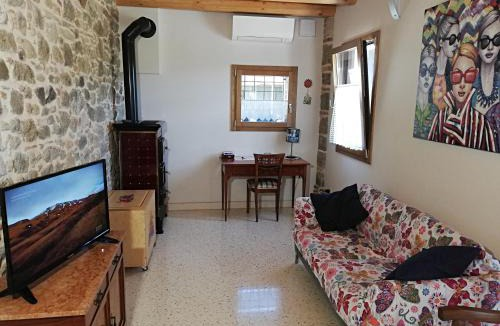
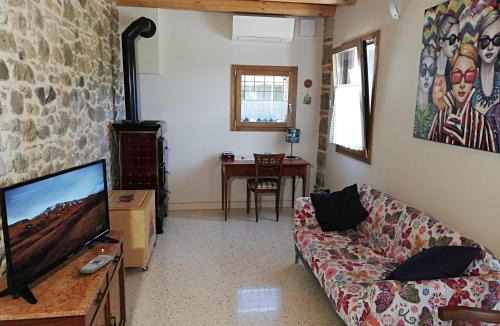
+ remote control [79,254,114,275]
